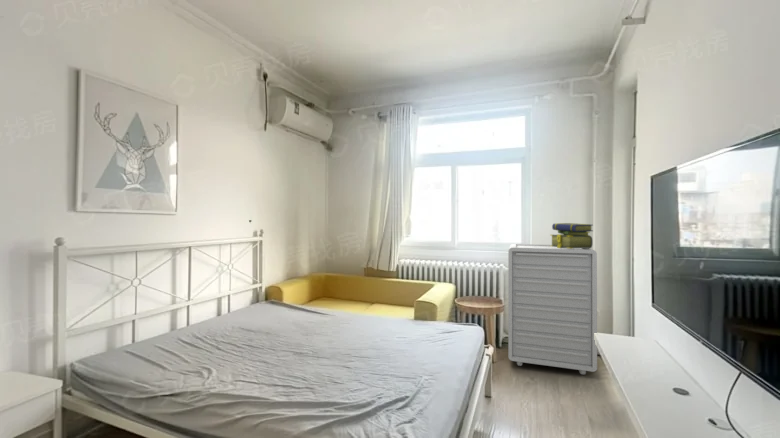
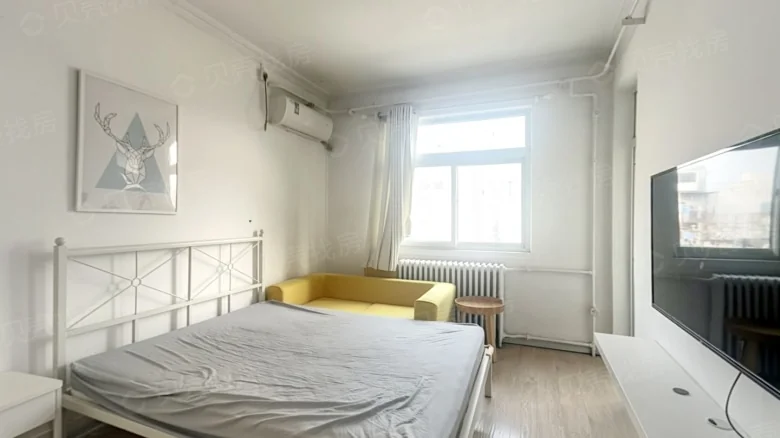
- storage cabinet [507,243,598,376]
- stack of books [549,222,594,249]
